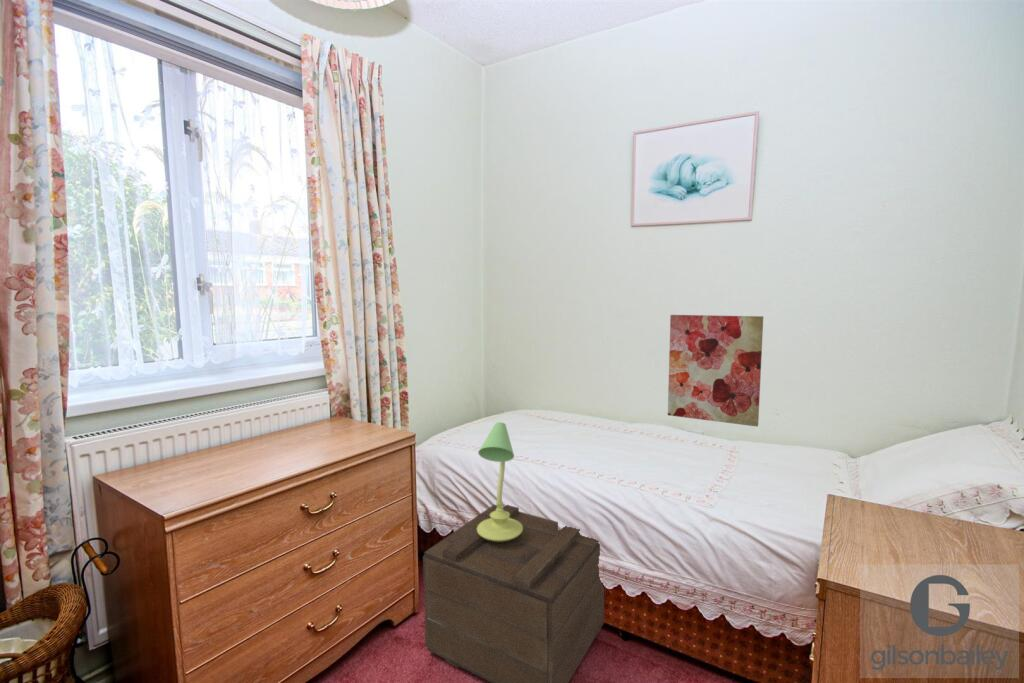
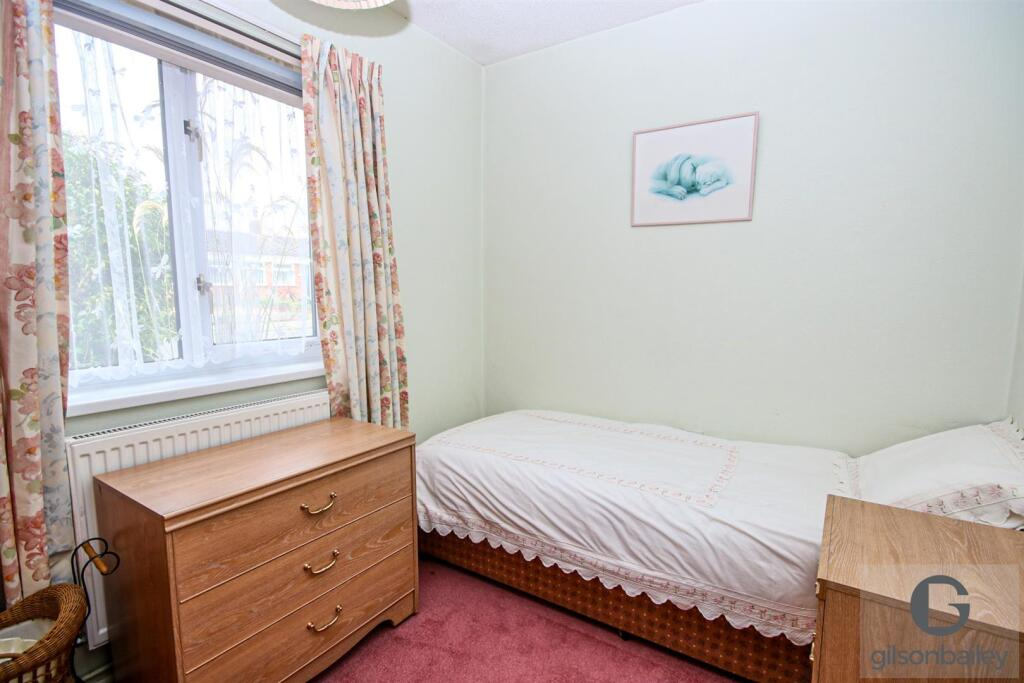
- table lamp [477,421,523,542]
- wall art [667,314,764,428]
- wooden crate [422,504,605,683]
